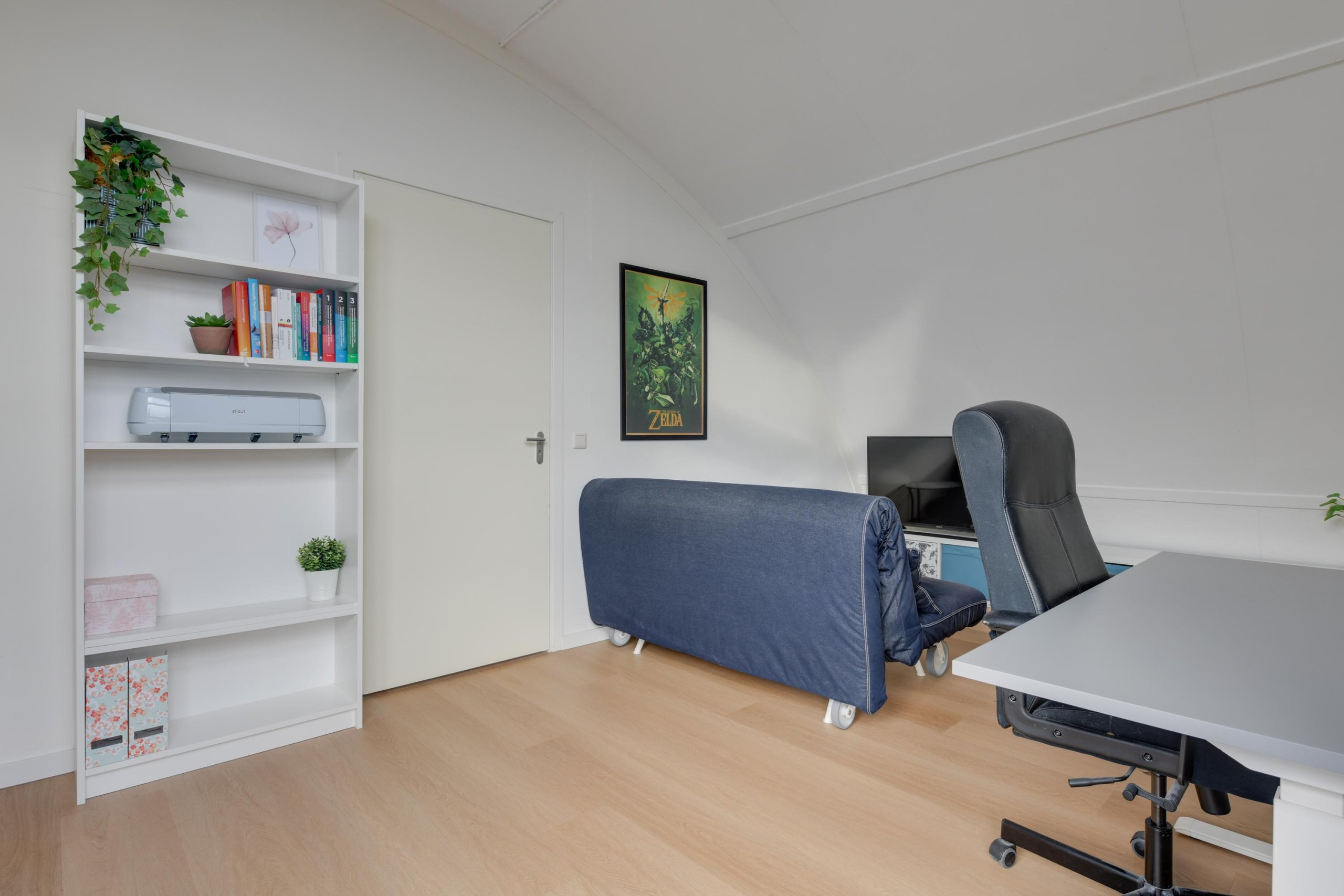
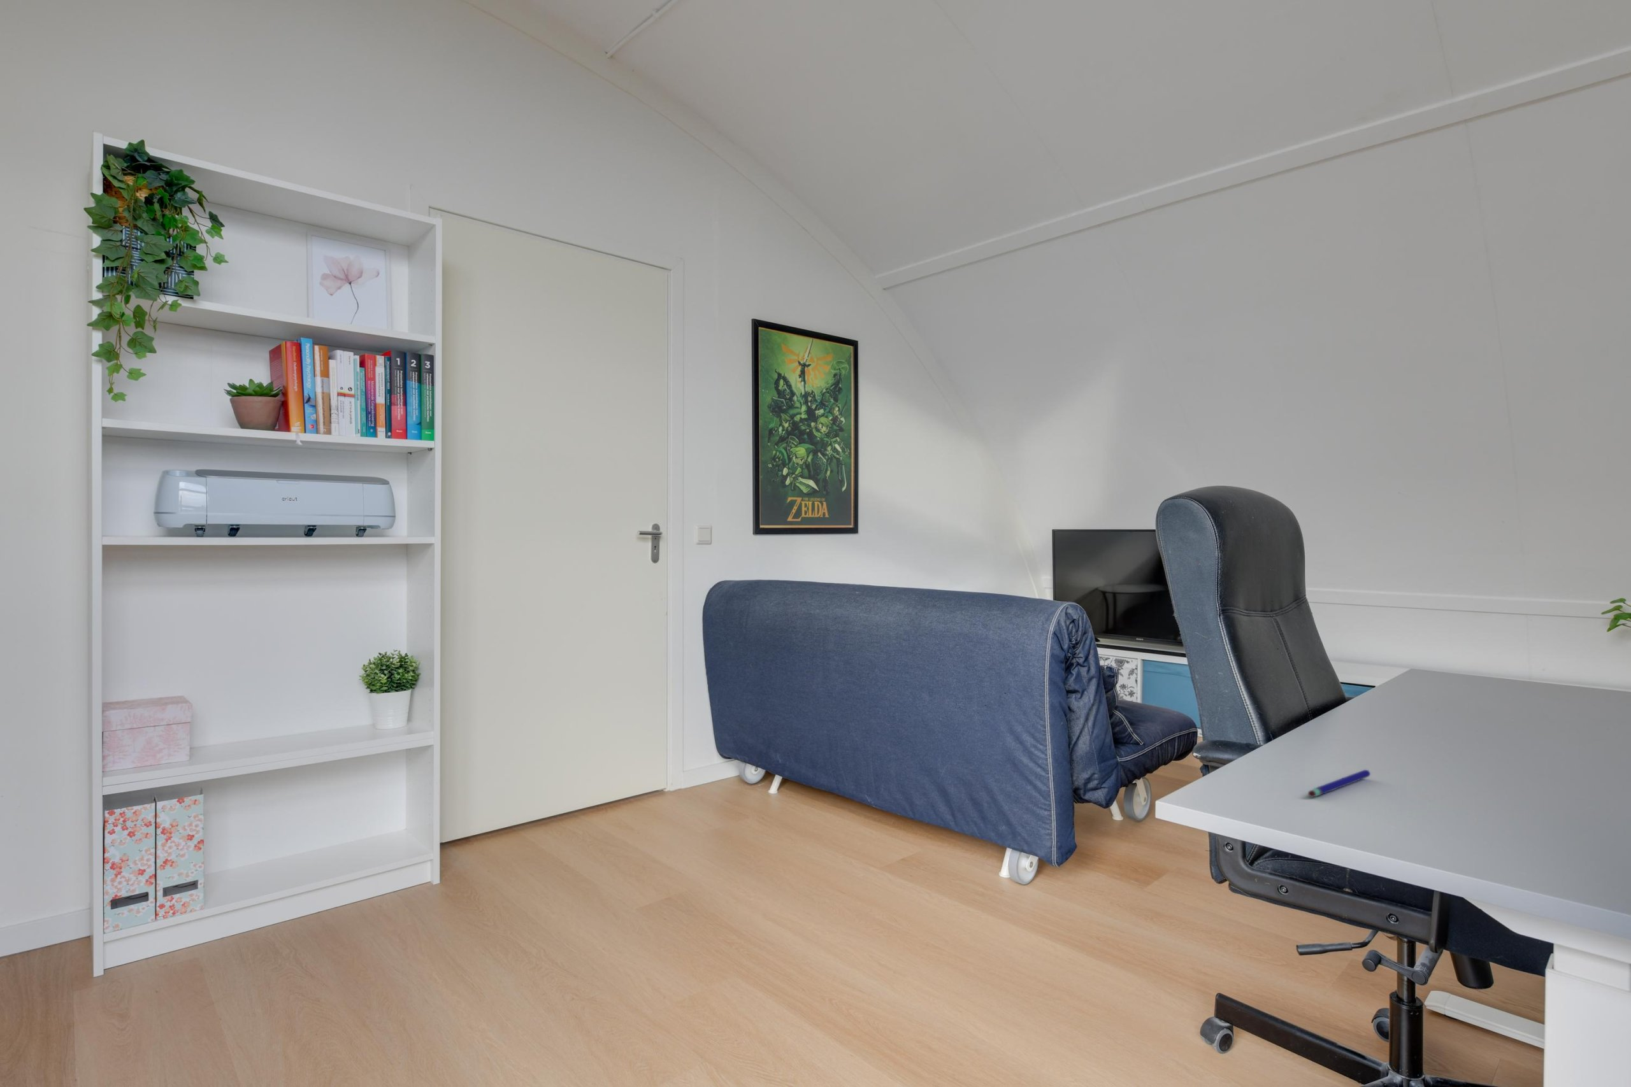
+ pen [1307,769,1371,798]
